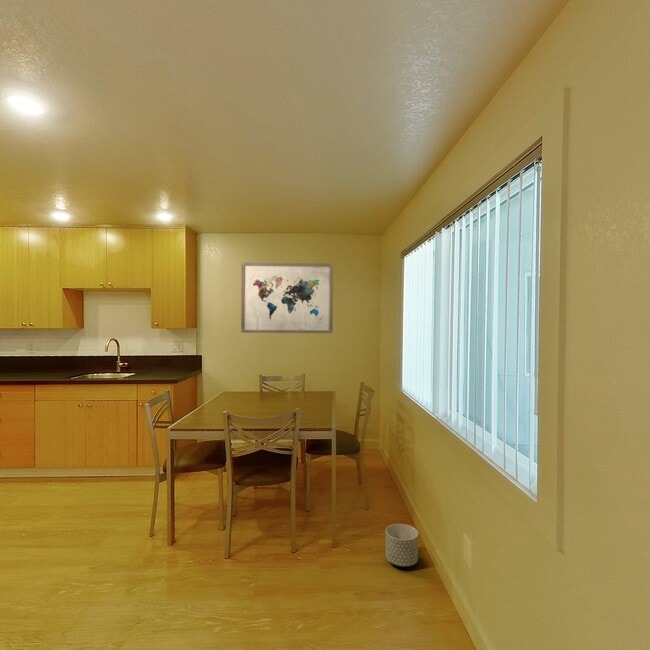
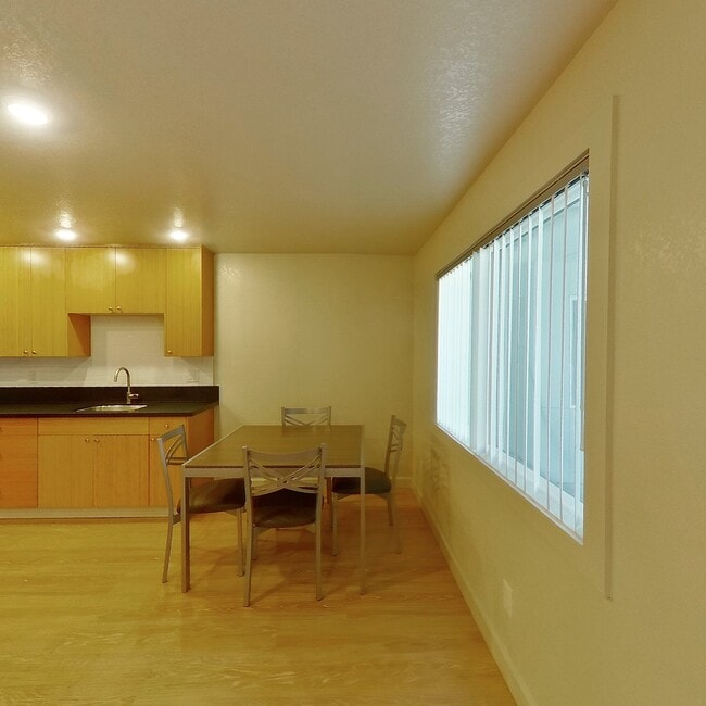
- planter [385,523,419,567]
- wall art [240,262,334,334]
